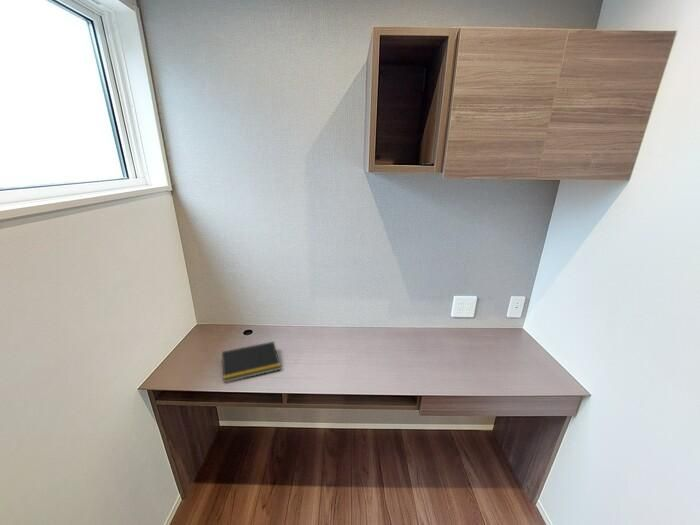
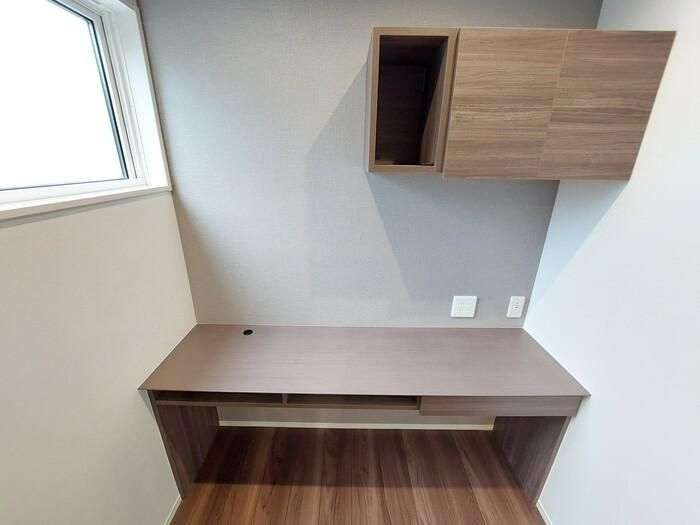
- notepad [221,341,282,384]
